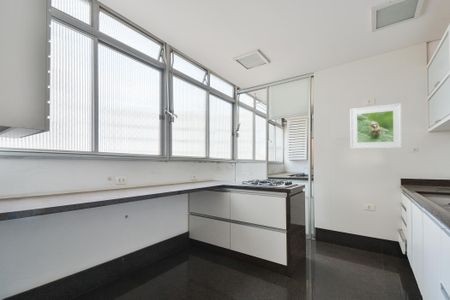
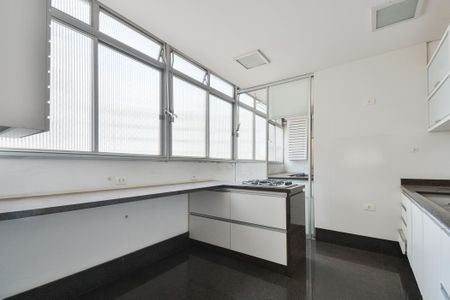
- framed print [349,102,403,150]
